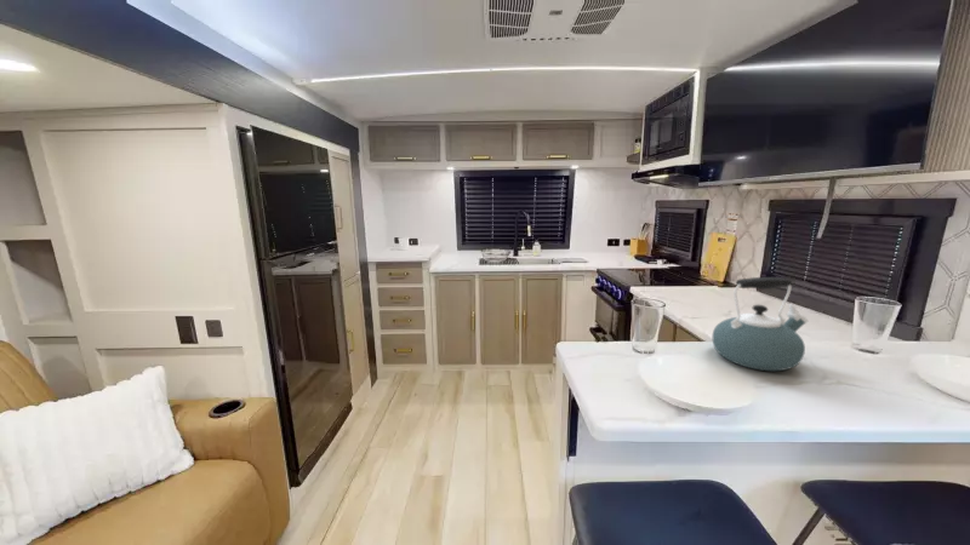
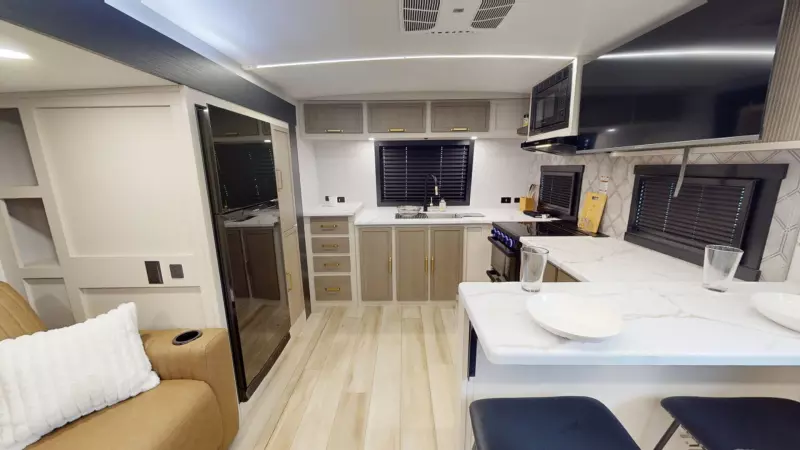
- kettle [712,276,809,372]
